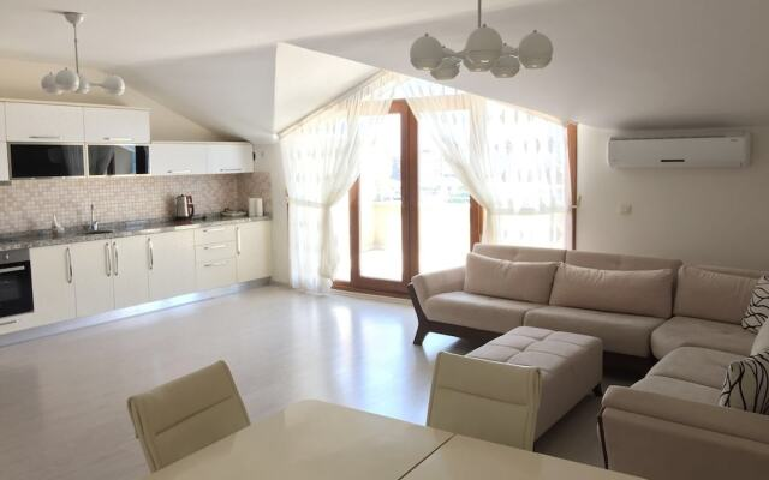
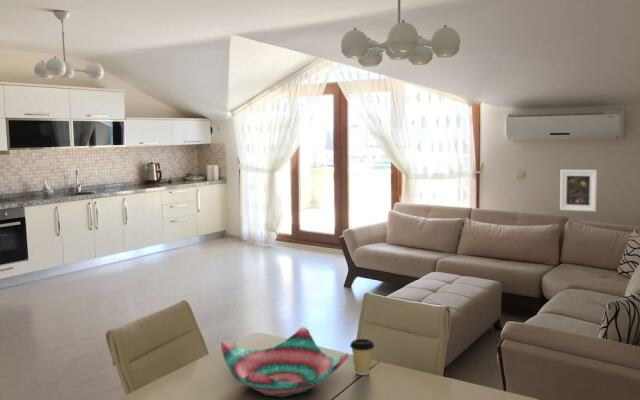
+ decorative bowl [220,326,349,398]
+ coffee cup [349,338,375,376]
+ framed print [559,169,598,212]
